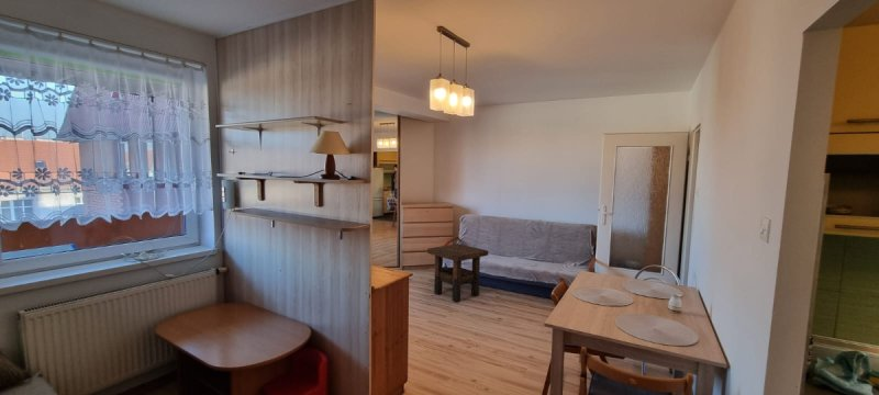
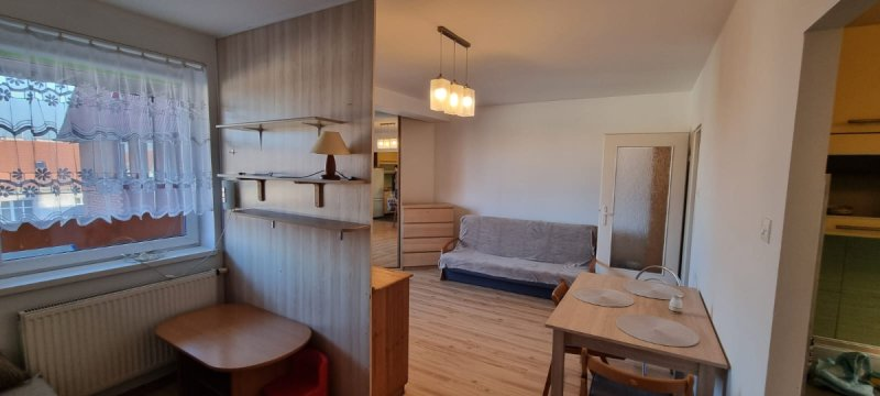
- side table [426,242,489,303]
